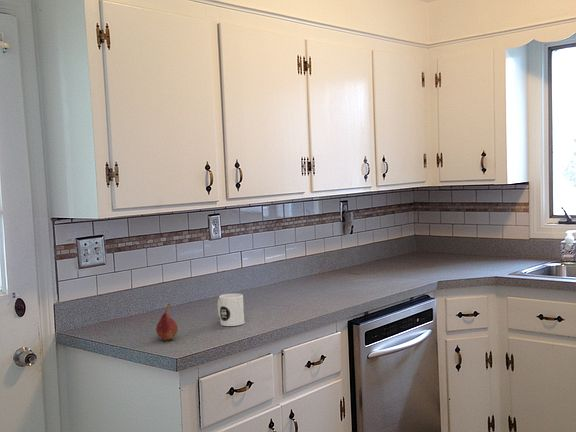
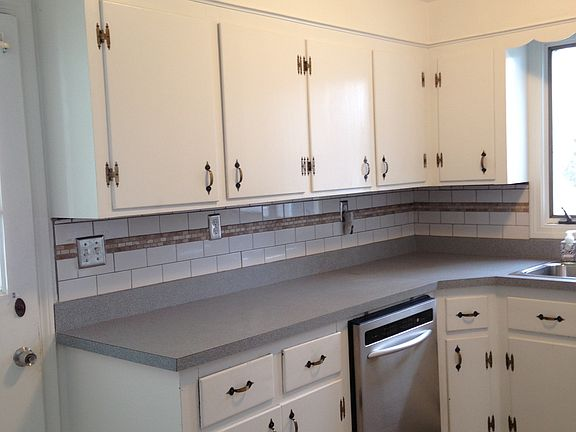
- mug [217,293,245,327]
- fruit [155,302,179,341]
